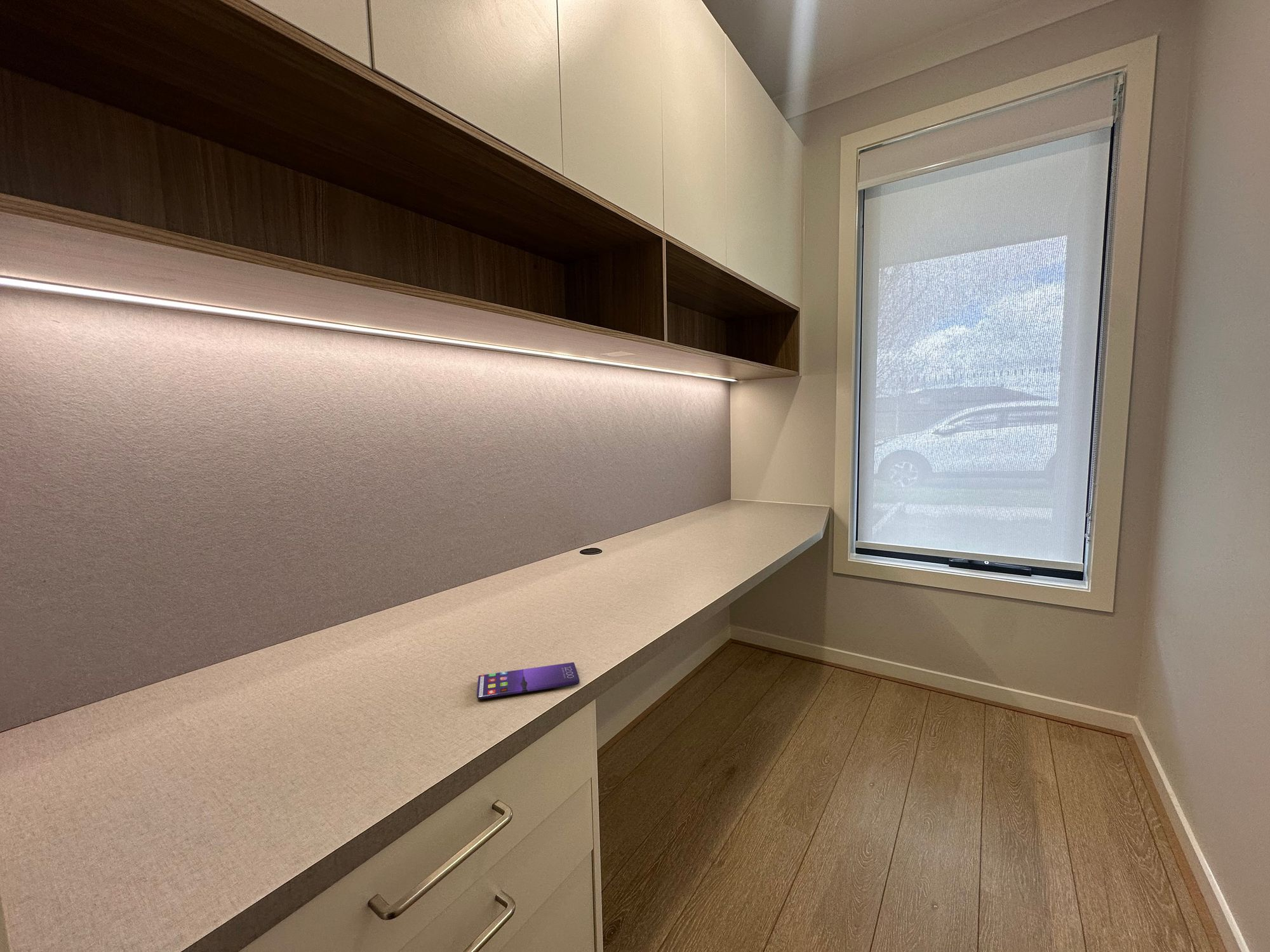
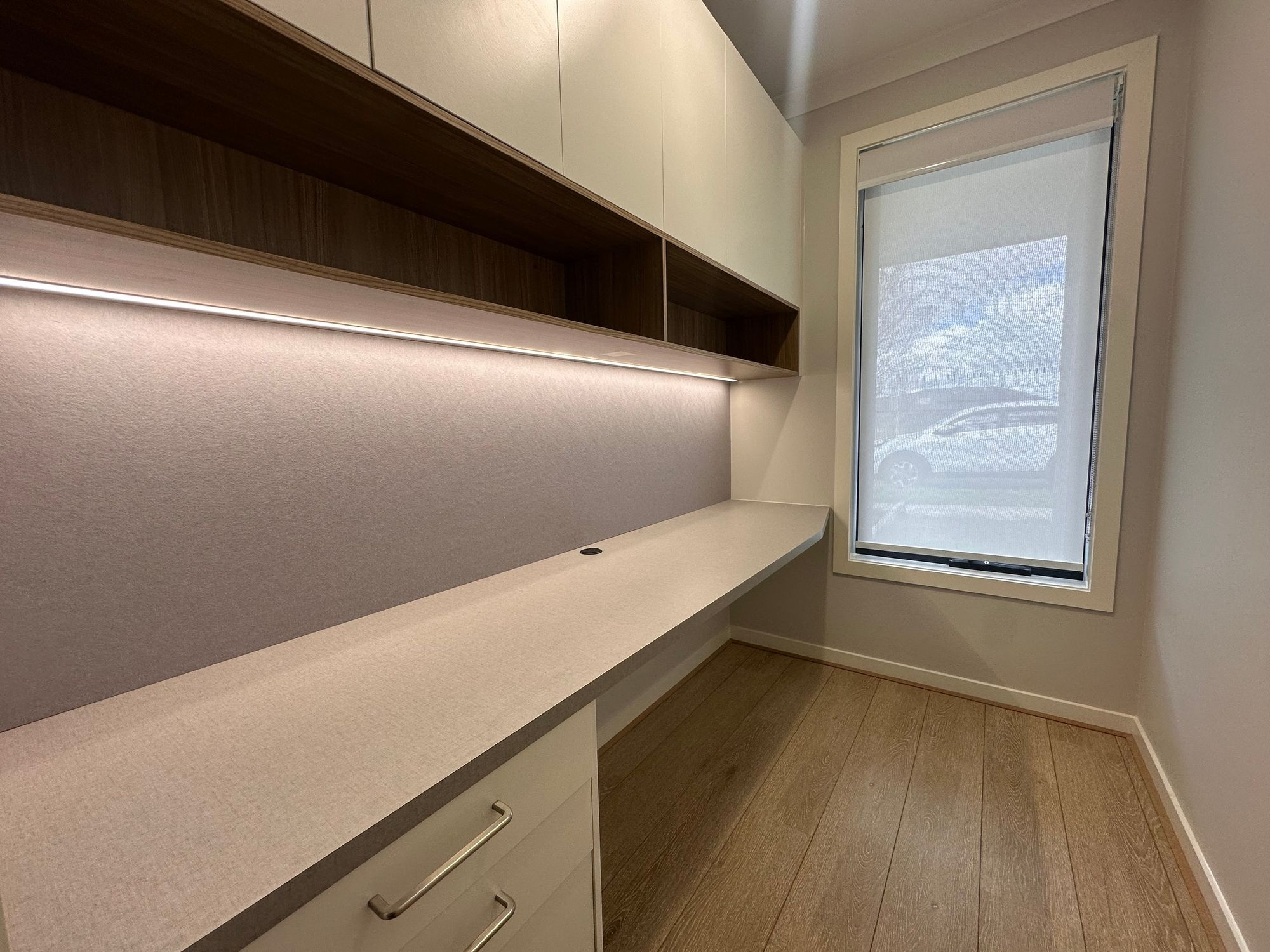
- smartphone [476,662,580,700]
